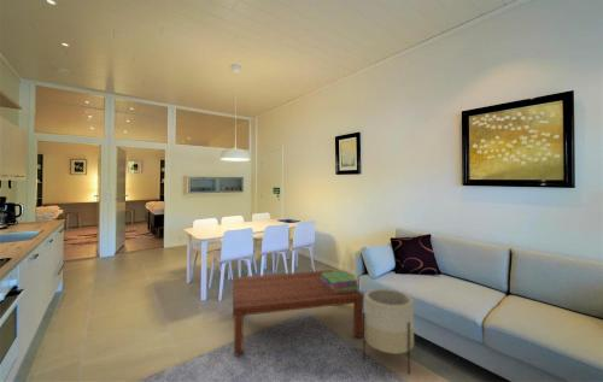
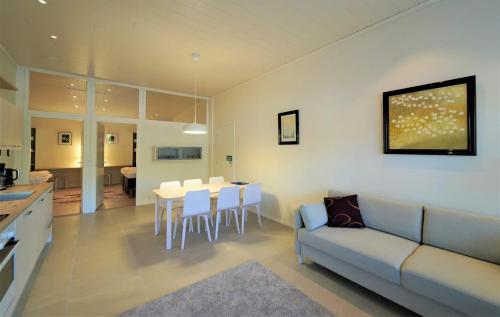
- stack of books [321,270,359,293]
- coffee table [232,269,365,357]
- planter [362,288,415,376]
